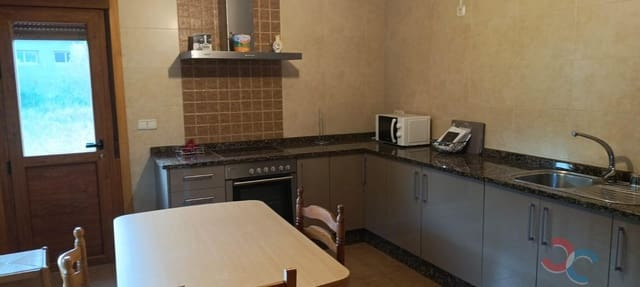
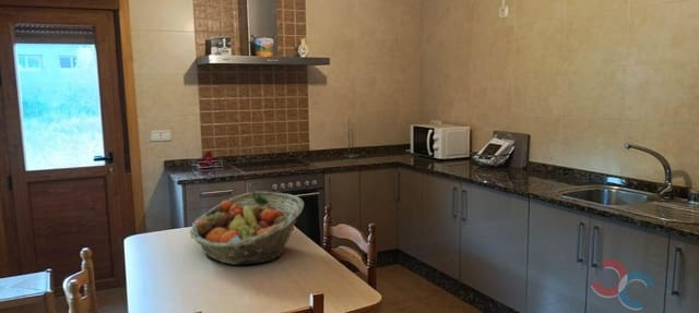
+ fruit basket [189,191,305,266]
